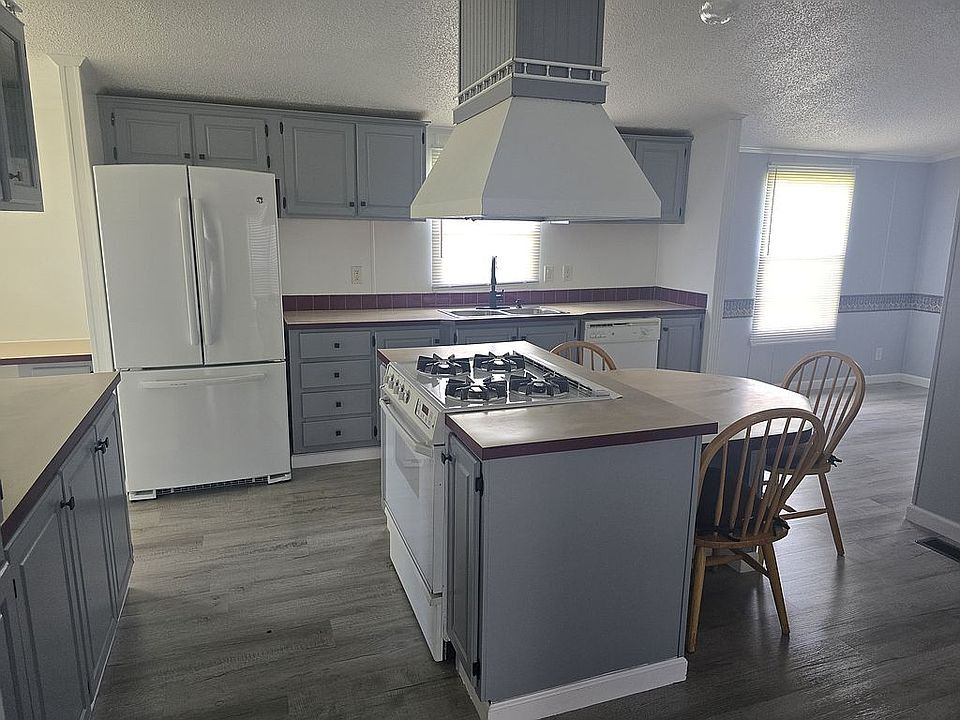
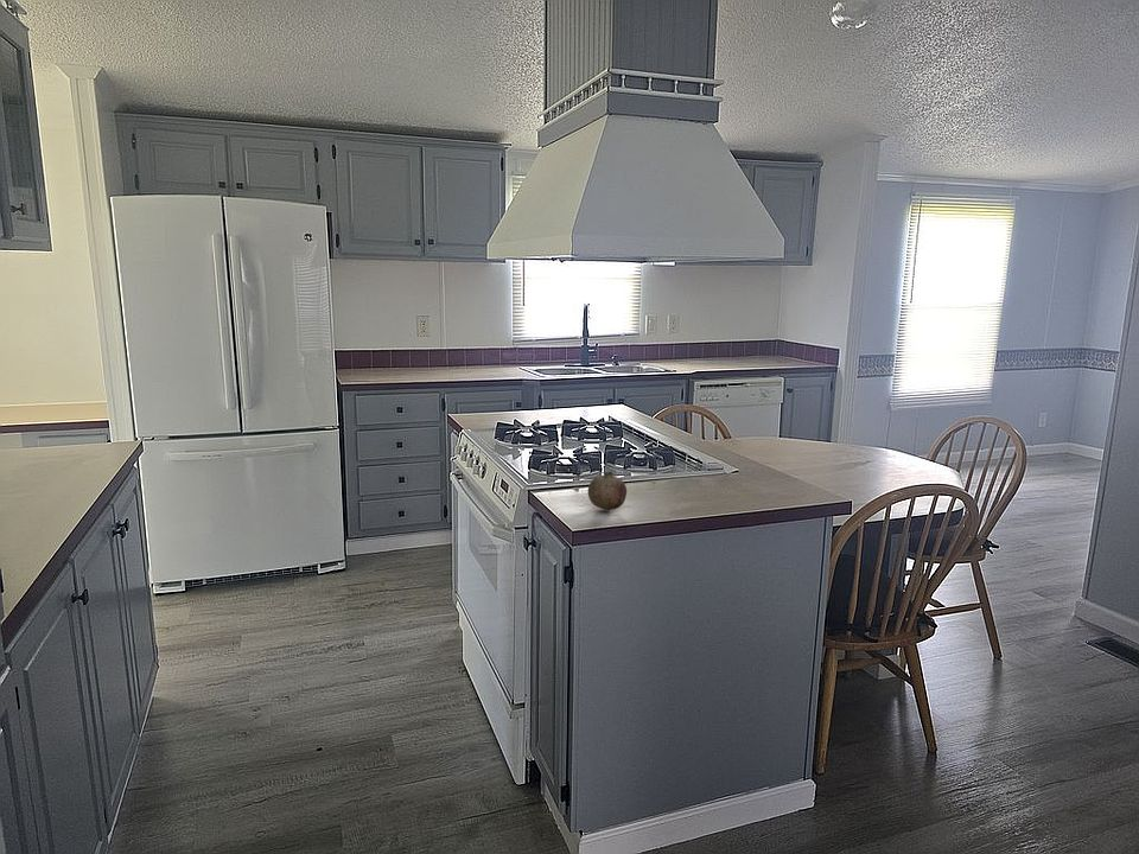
+ fruit [587,470,628,511]
